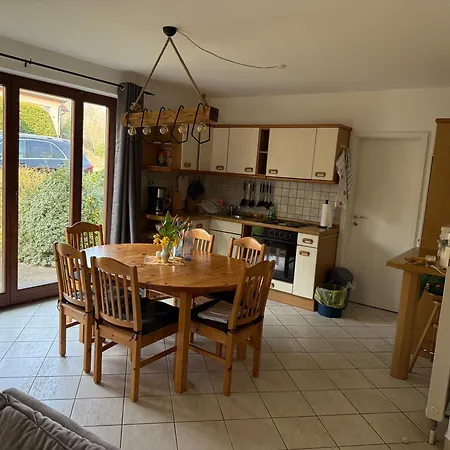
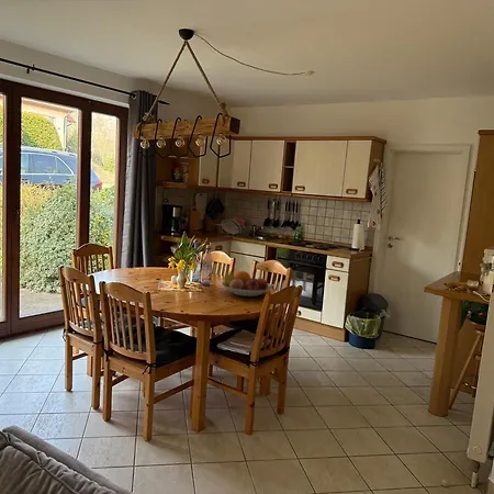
+ fruit bowl [221,270,273,297]
